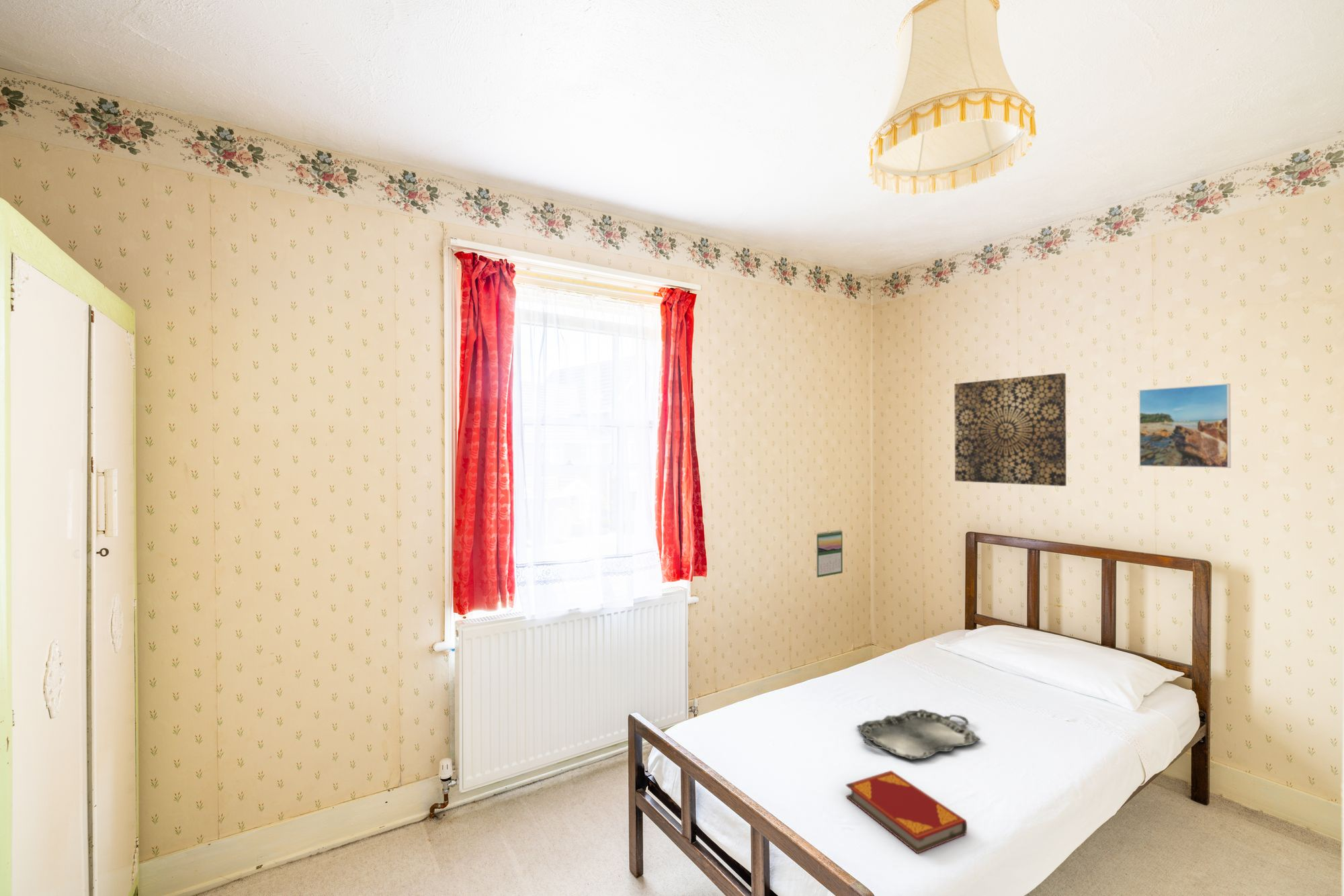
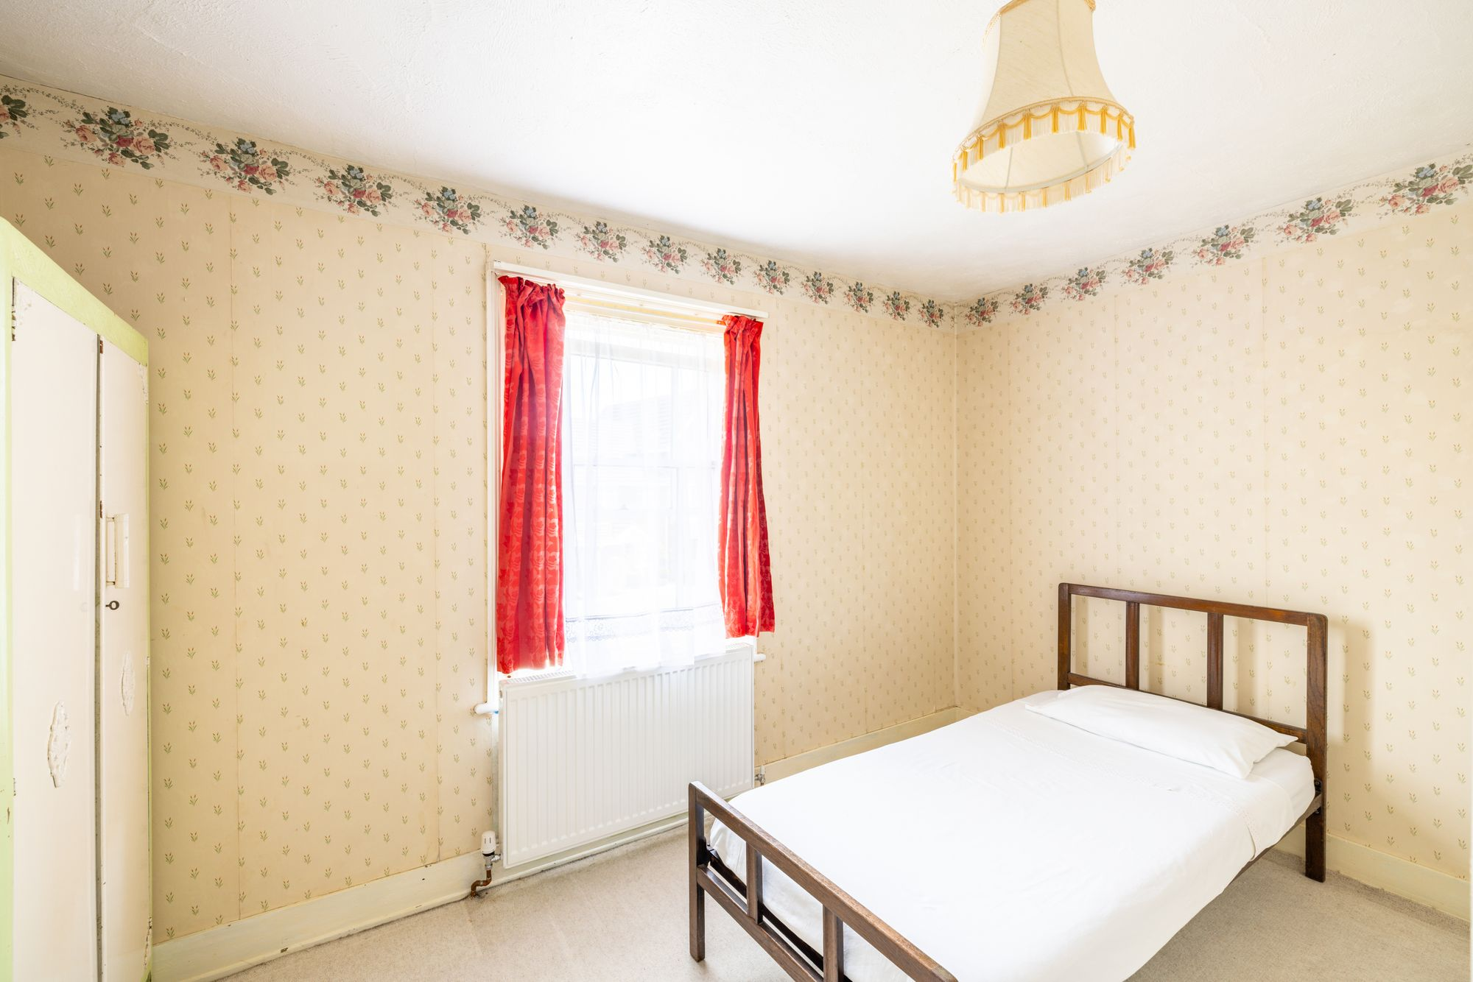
- calendar [816,529,843,578]
- hardback book [845,770,968,854]
- serving tray [856,709,981,760]
- wall art [954,372,1067,487]
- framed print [1138,383,1232,469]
